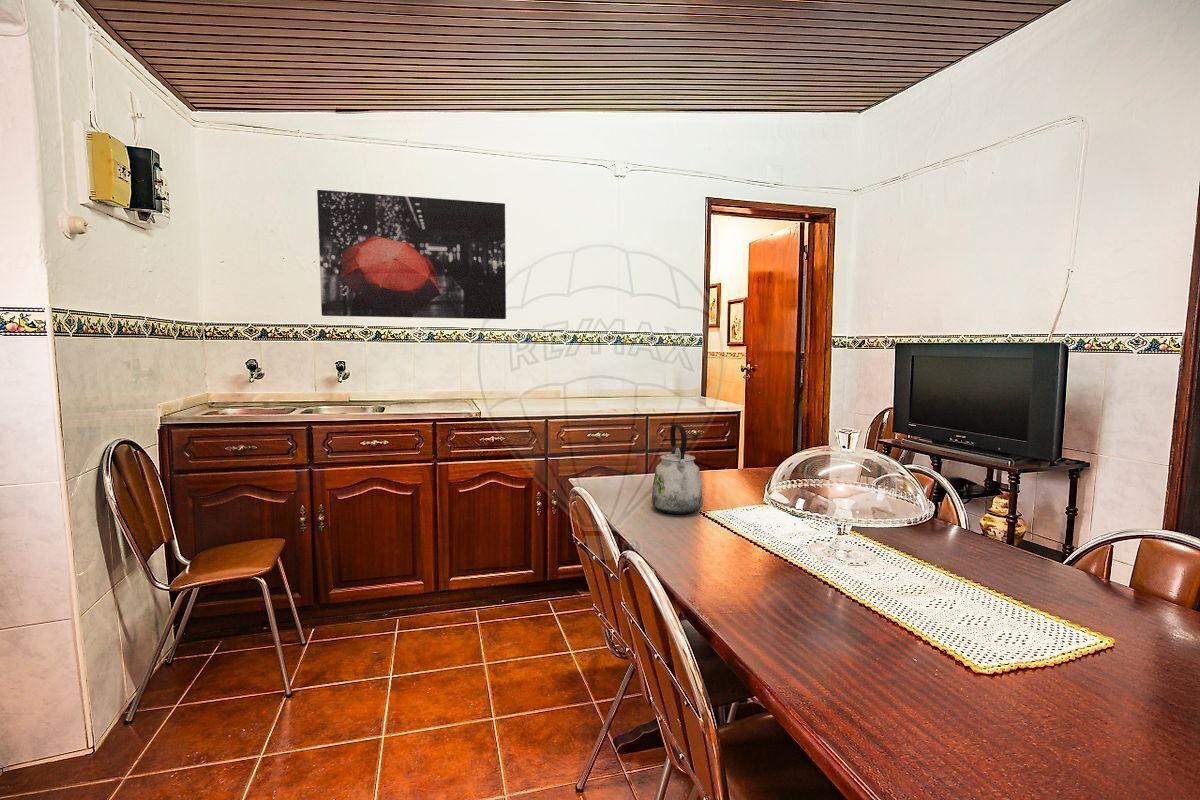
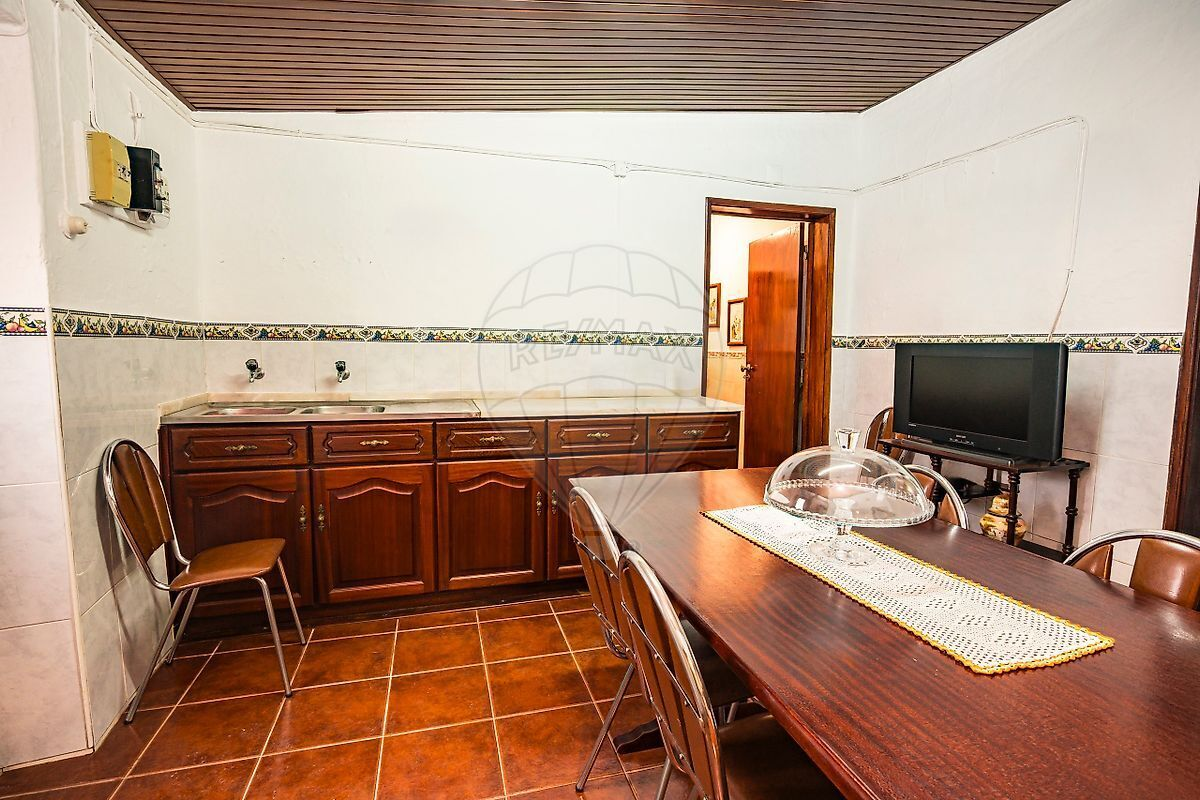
- kettle [650,423,704,515]
- wall art [316,189,507,320]
